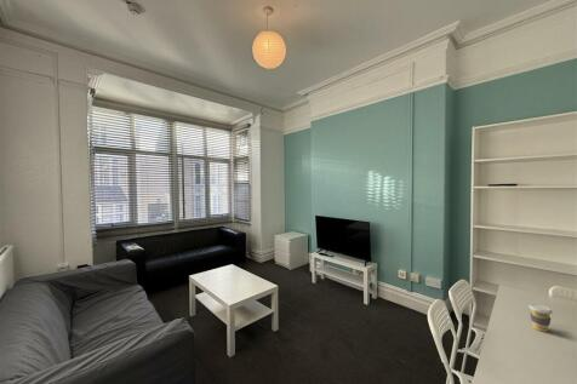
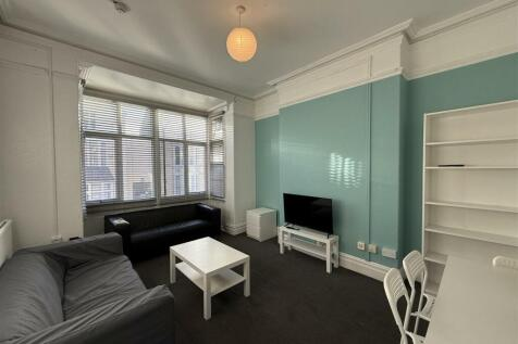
- coffee cup [527,303,554,333]
